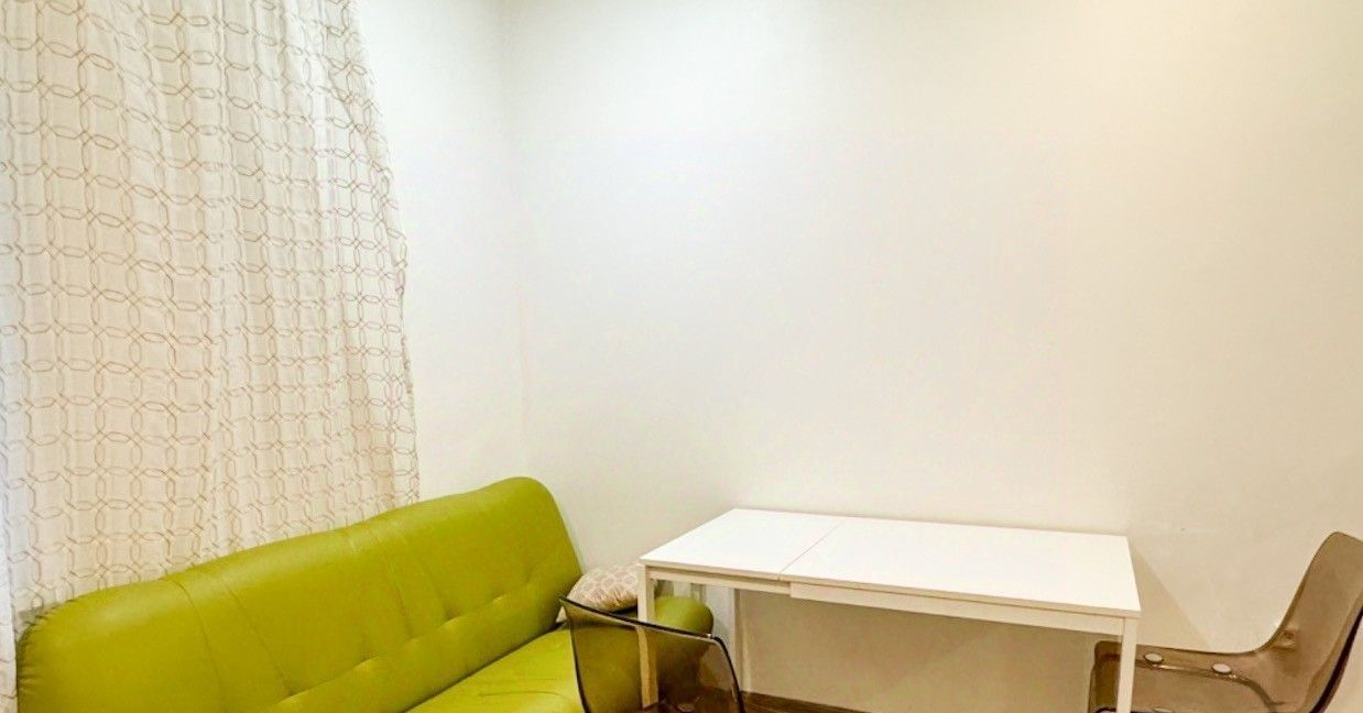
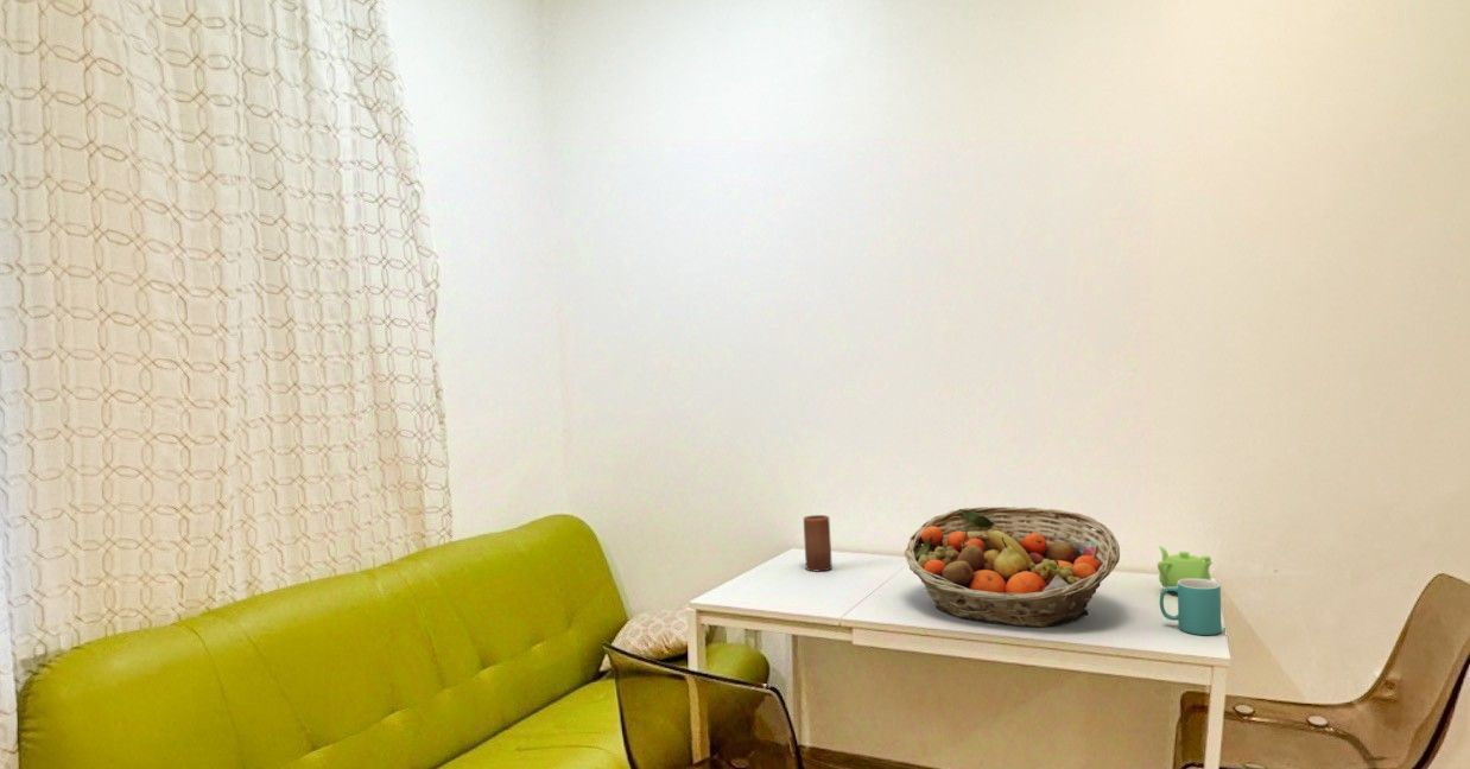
+ candle [803,514,834,572]
+ fruit basket [904,506,1121,628]
+ teapot [1157,546,1215,593]
+ mug [1159,579,1223,636]
